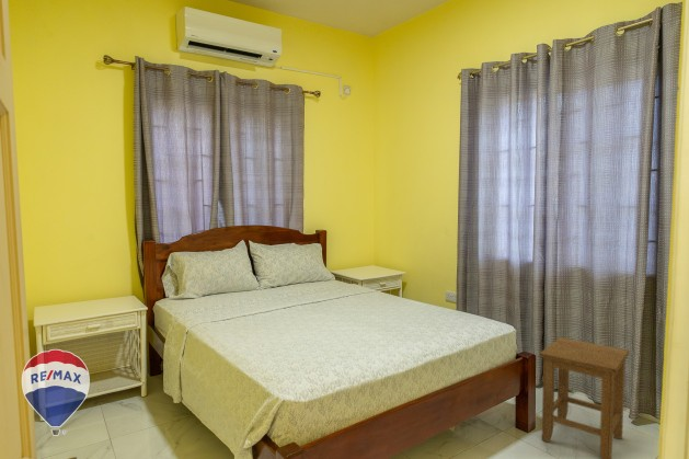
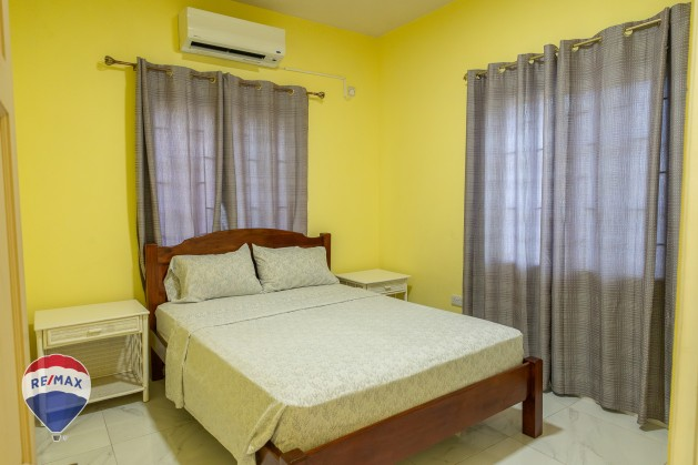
- stool [539,336,630,459]
